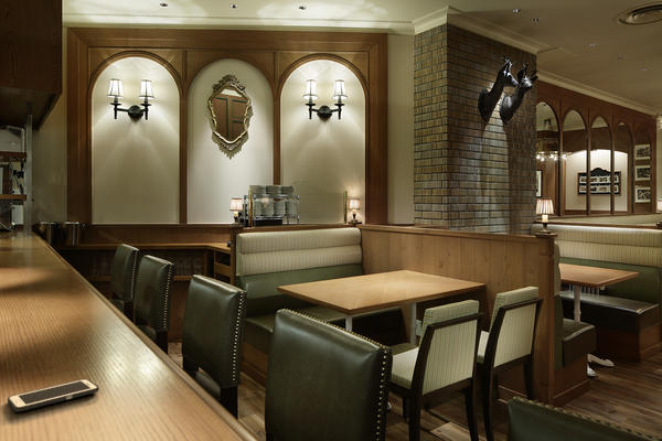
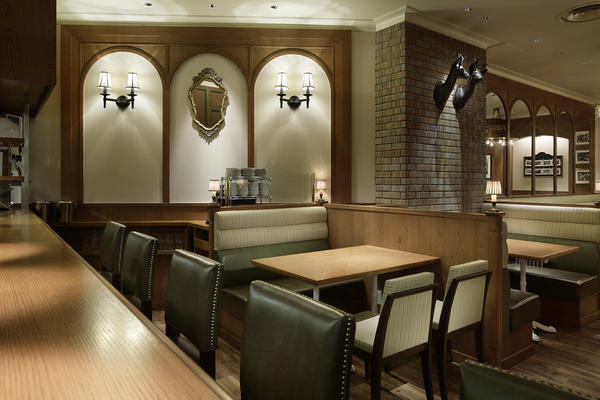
- cell phone [7,378,100,412]
